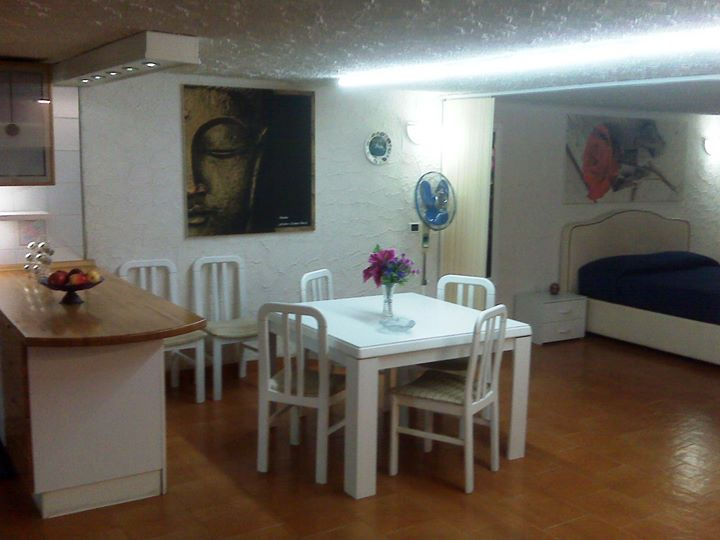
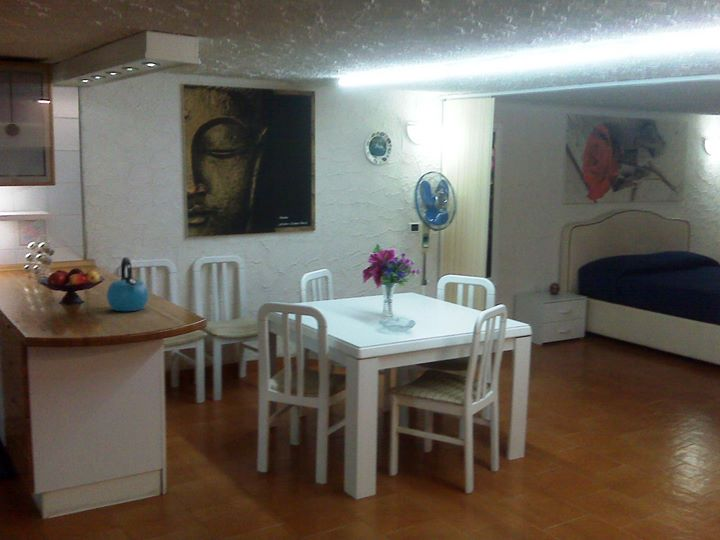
+ kettle [106,256,149,312]
